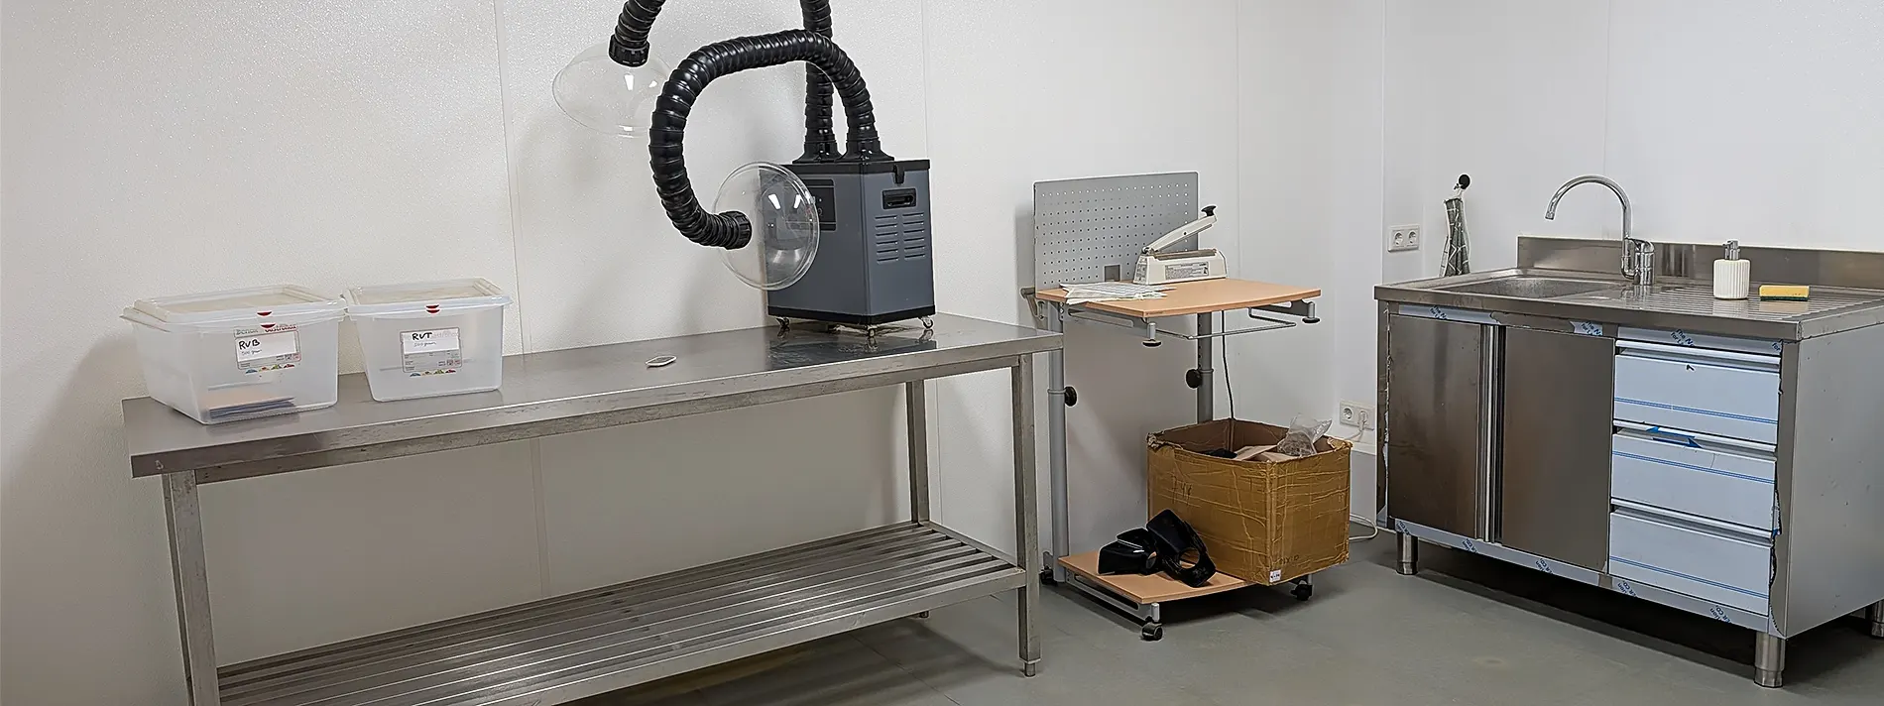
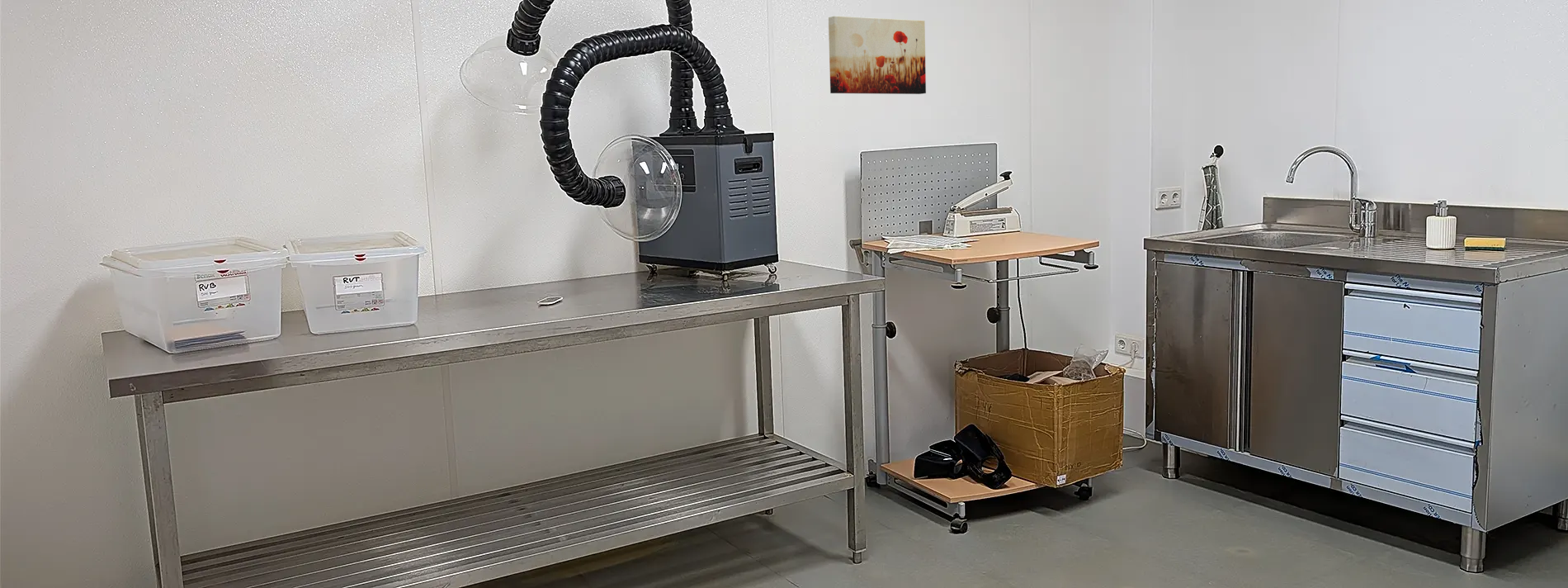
+ wall art [828,16,927,95]
